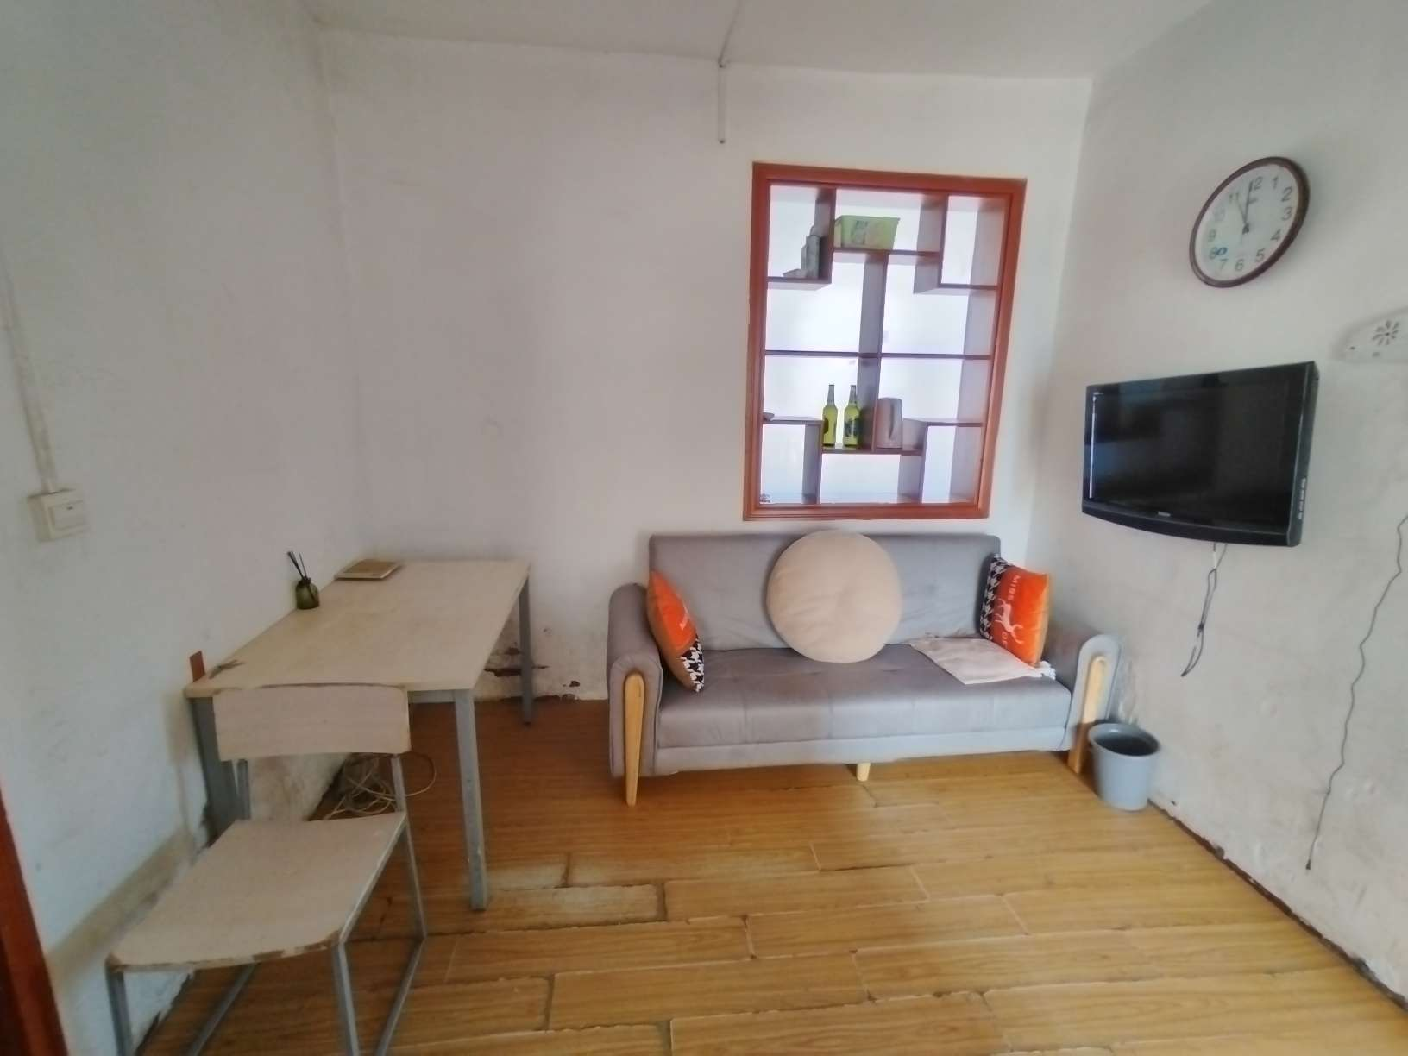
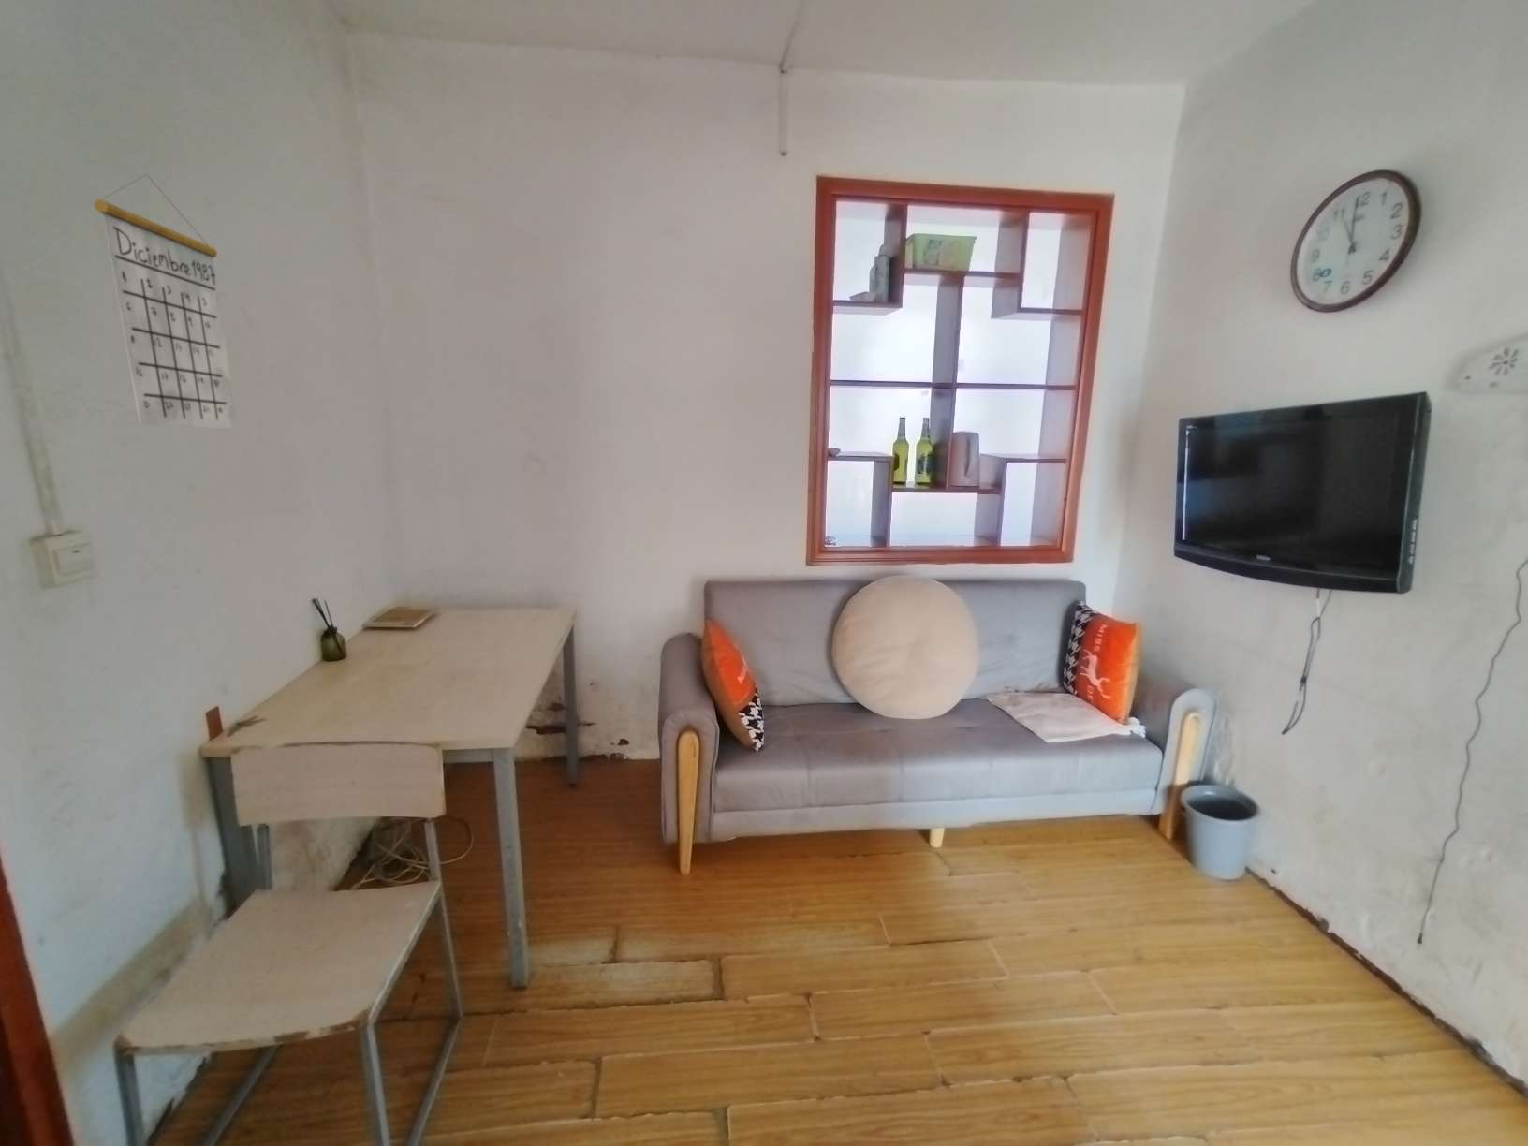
+ calendar [94,173,238,430]
